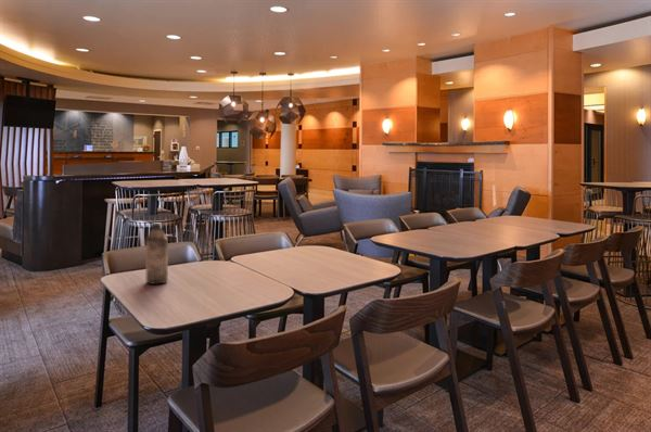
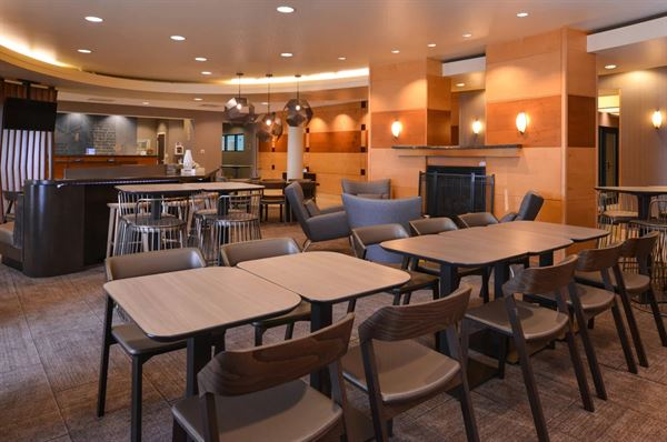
- water bottle [144,223,169,285]
